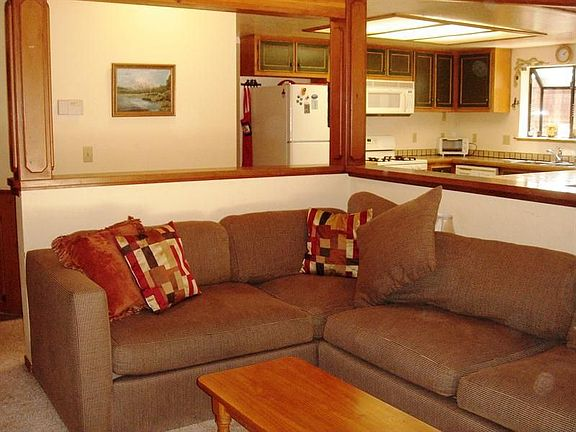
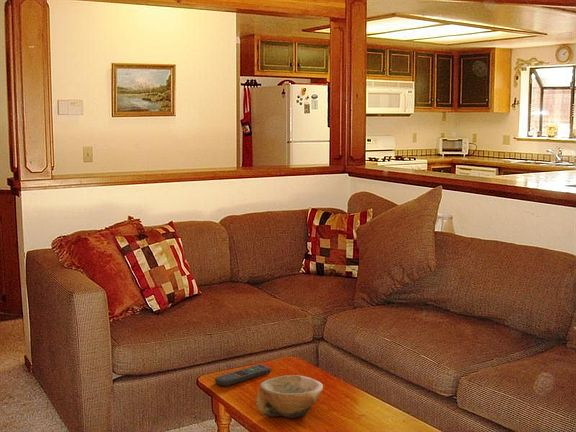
+ remote control [214,364,272,387]
+ bowl [255,374,324,419]
